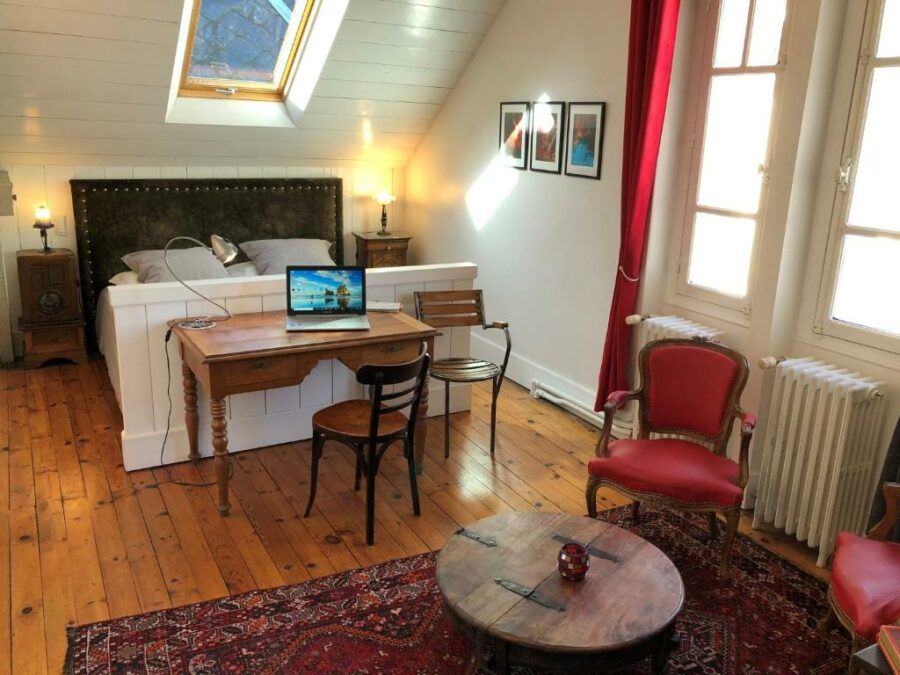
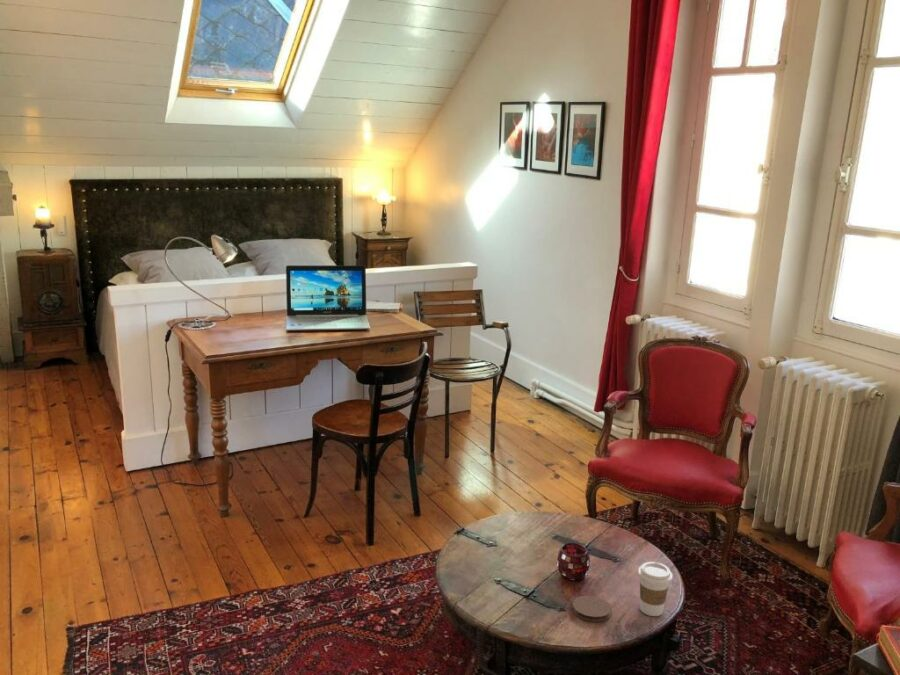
+ coaster [571,595,612,623]
+ coffee cup [637,561,674,617]
